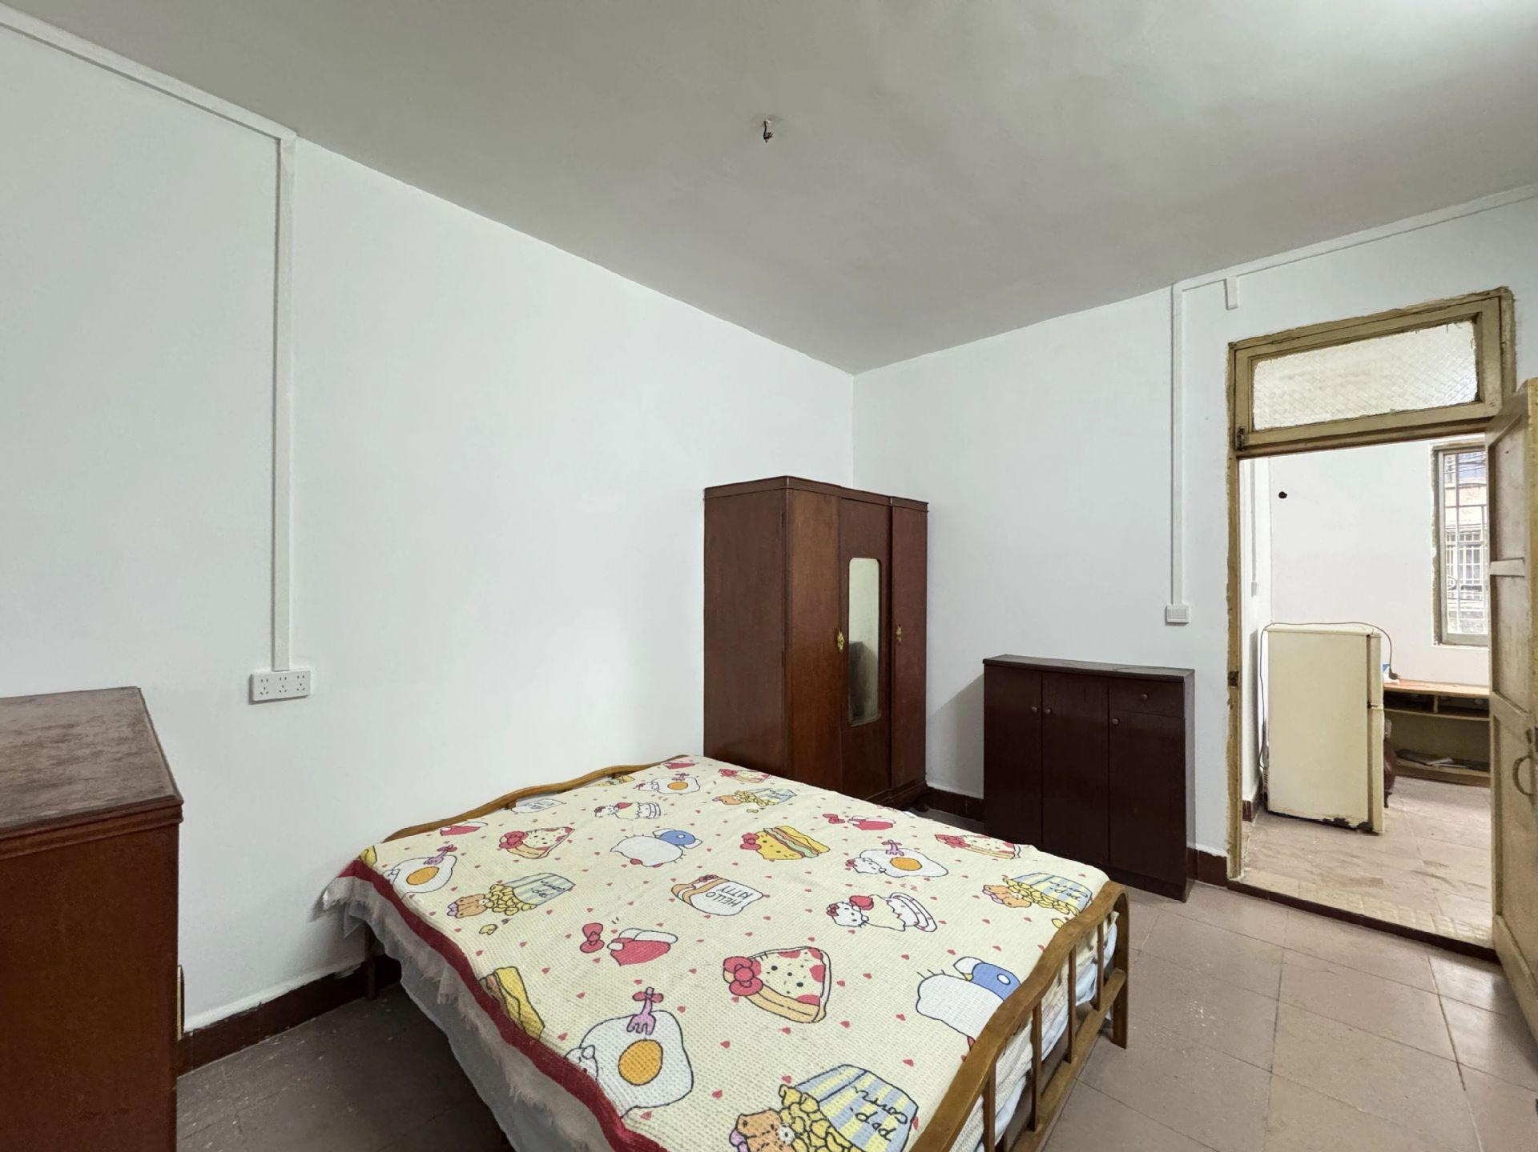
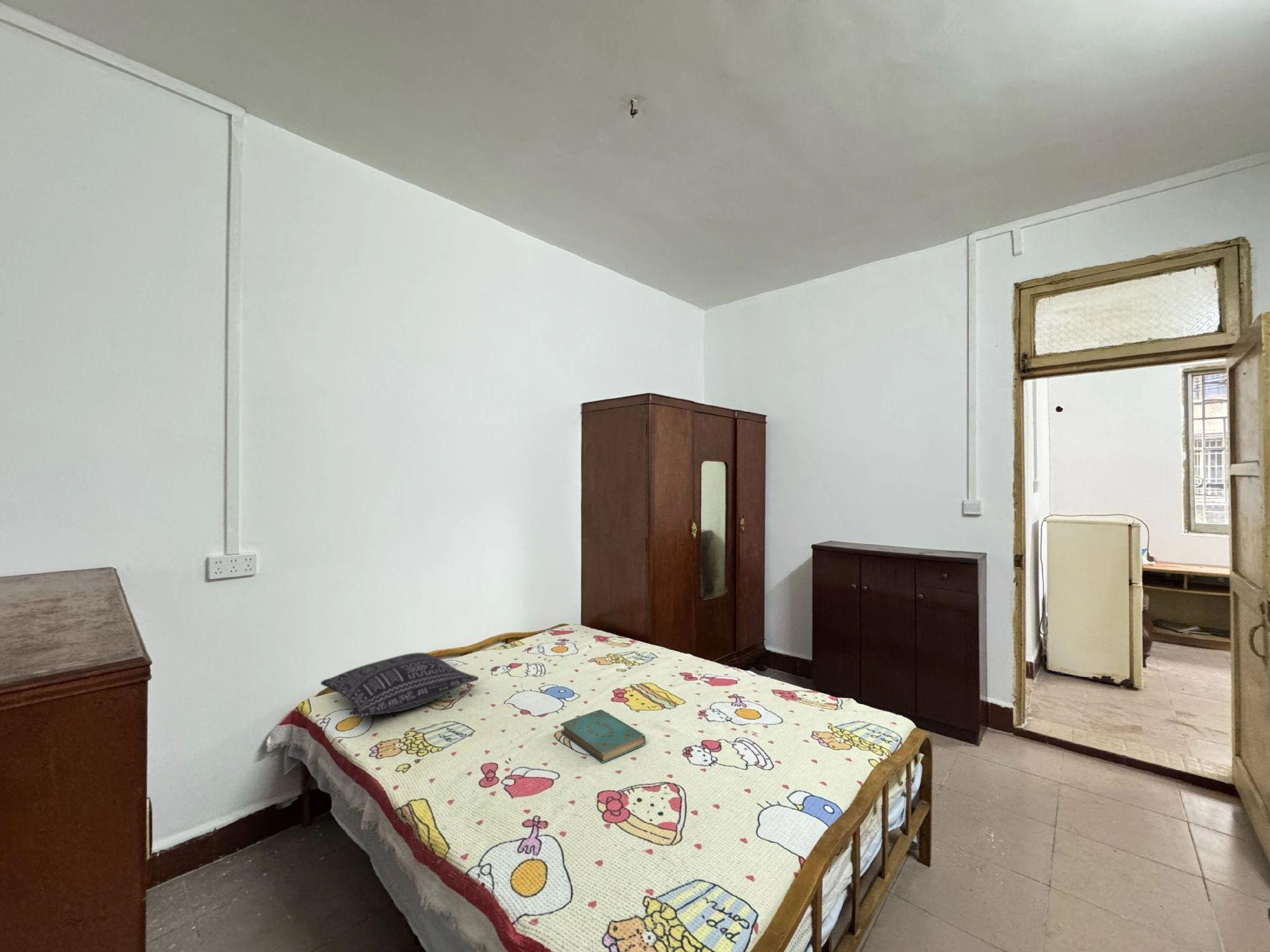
+ pillow [319,652,480,718]
+ book [560,709,646,764]
